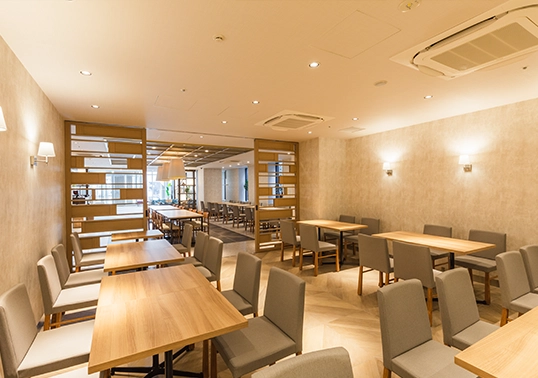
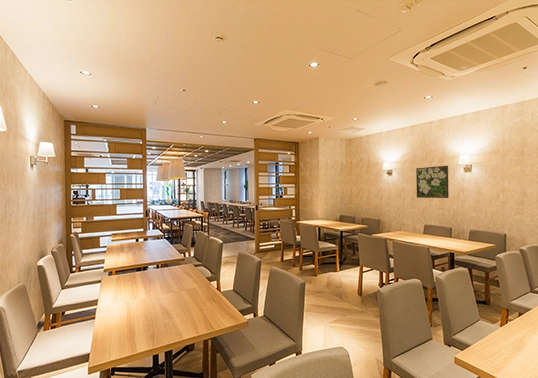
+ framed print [415,165,450,199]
